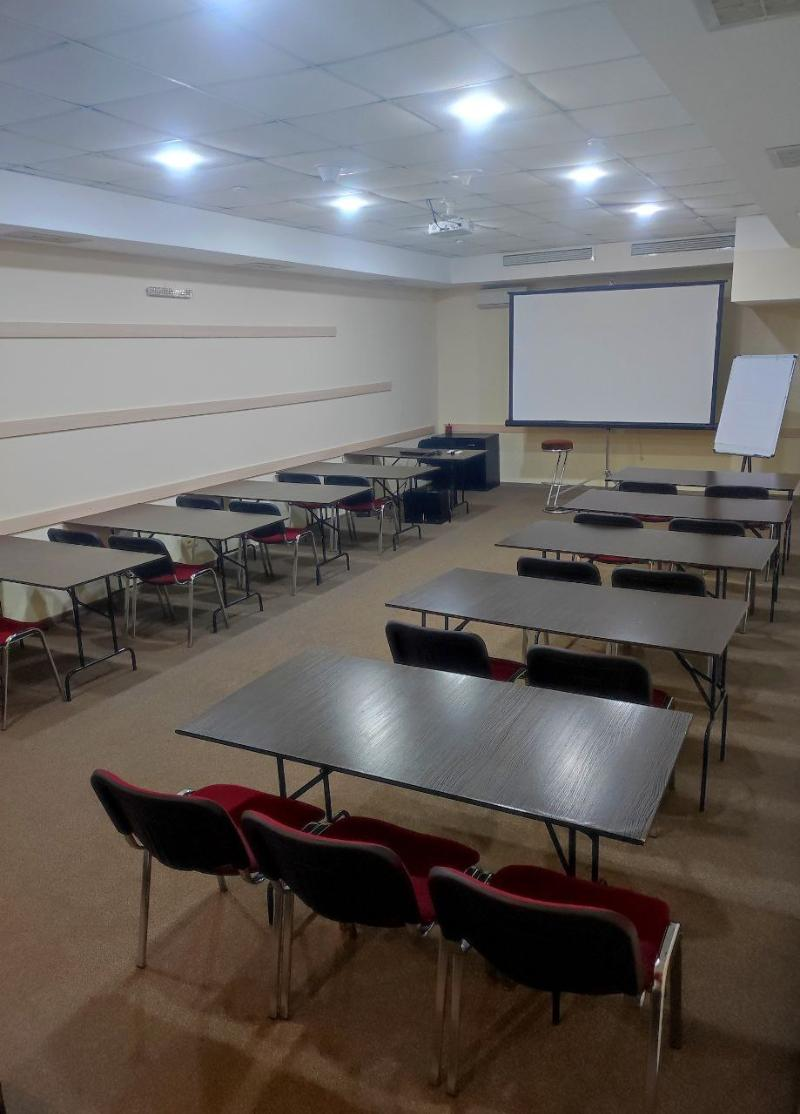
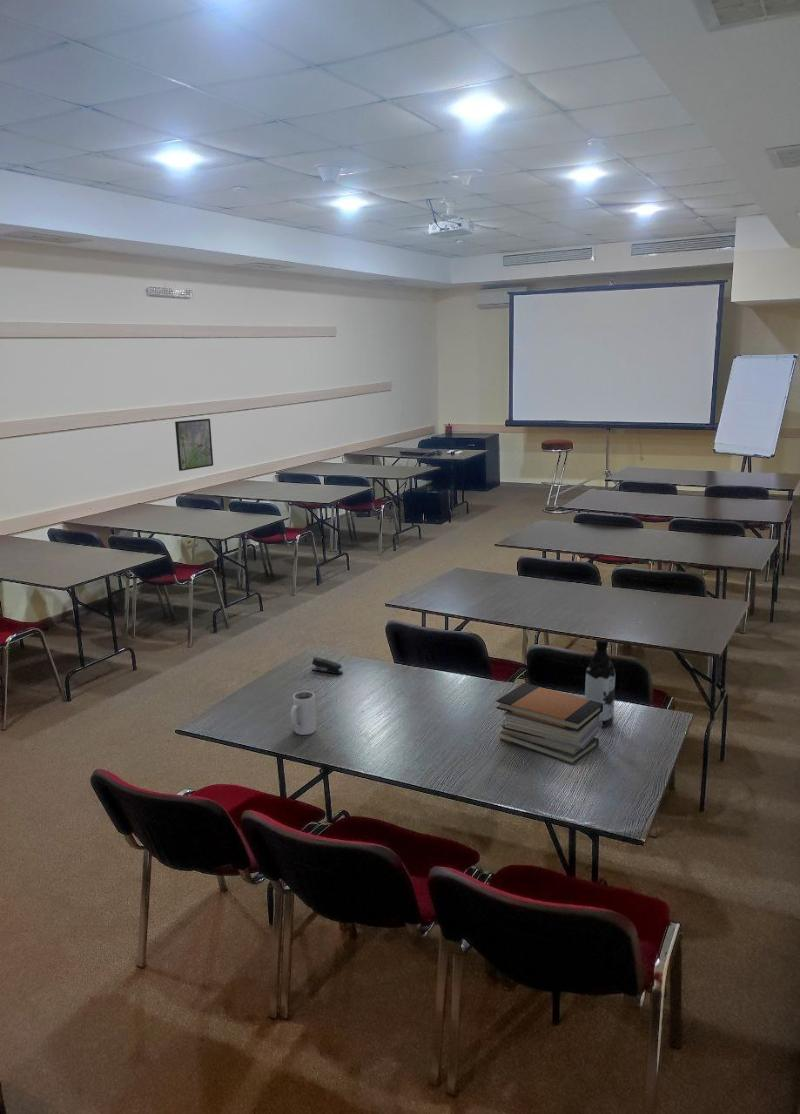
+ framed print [174,418,214,472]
+ book stack [495,682,603,766]
+ mug [289,690,317,736]
+ water bottle [584,638,616,728]
+ stapler [311,656,344,675]
